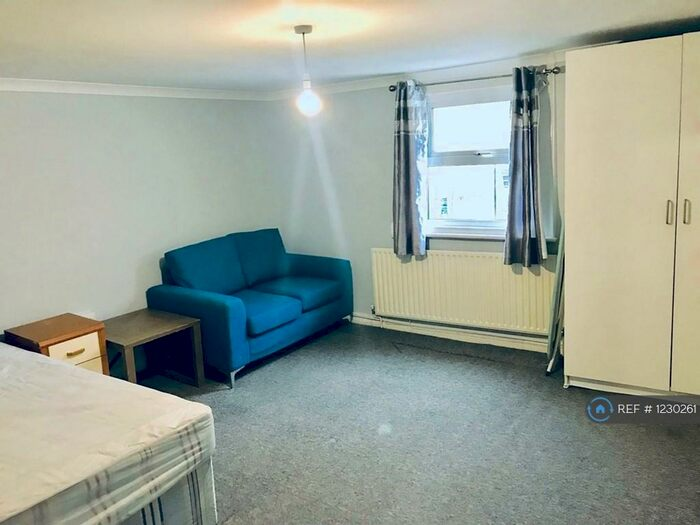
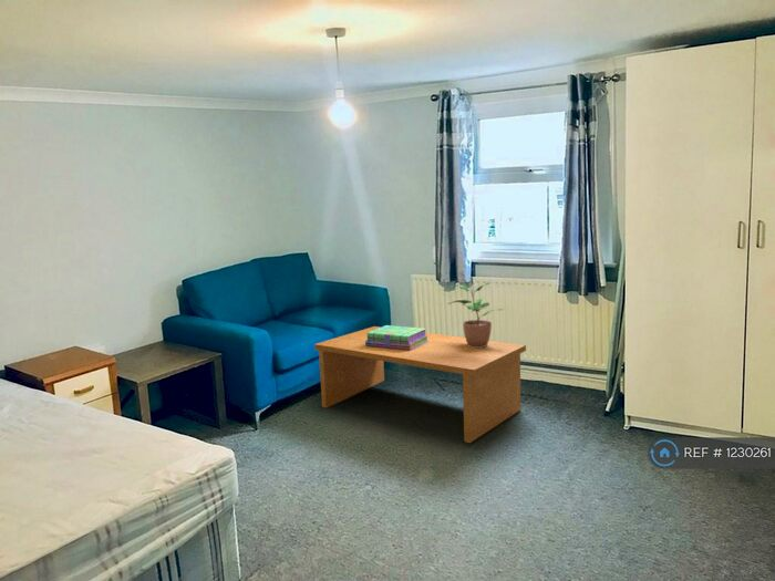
+ potted plant [446,281,505,347]
+ coffee table [313,325,527,444]
+ stack of books [365,324,428,350]
